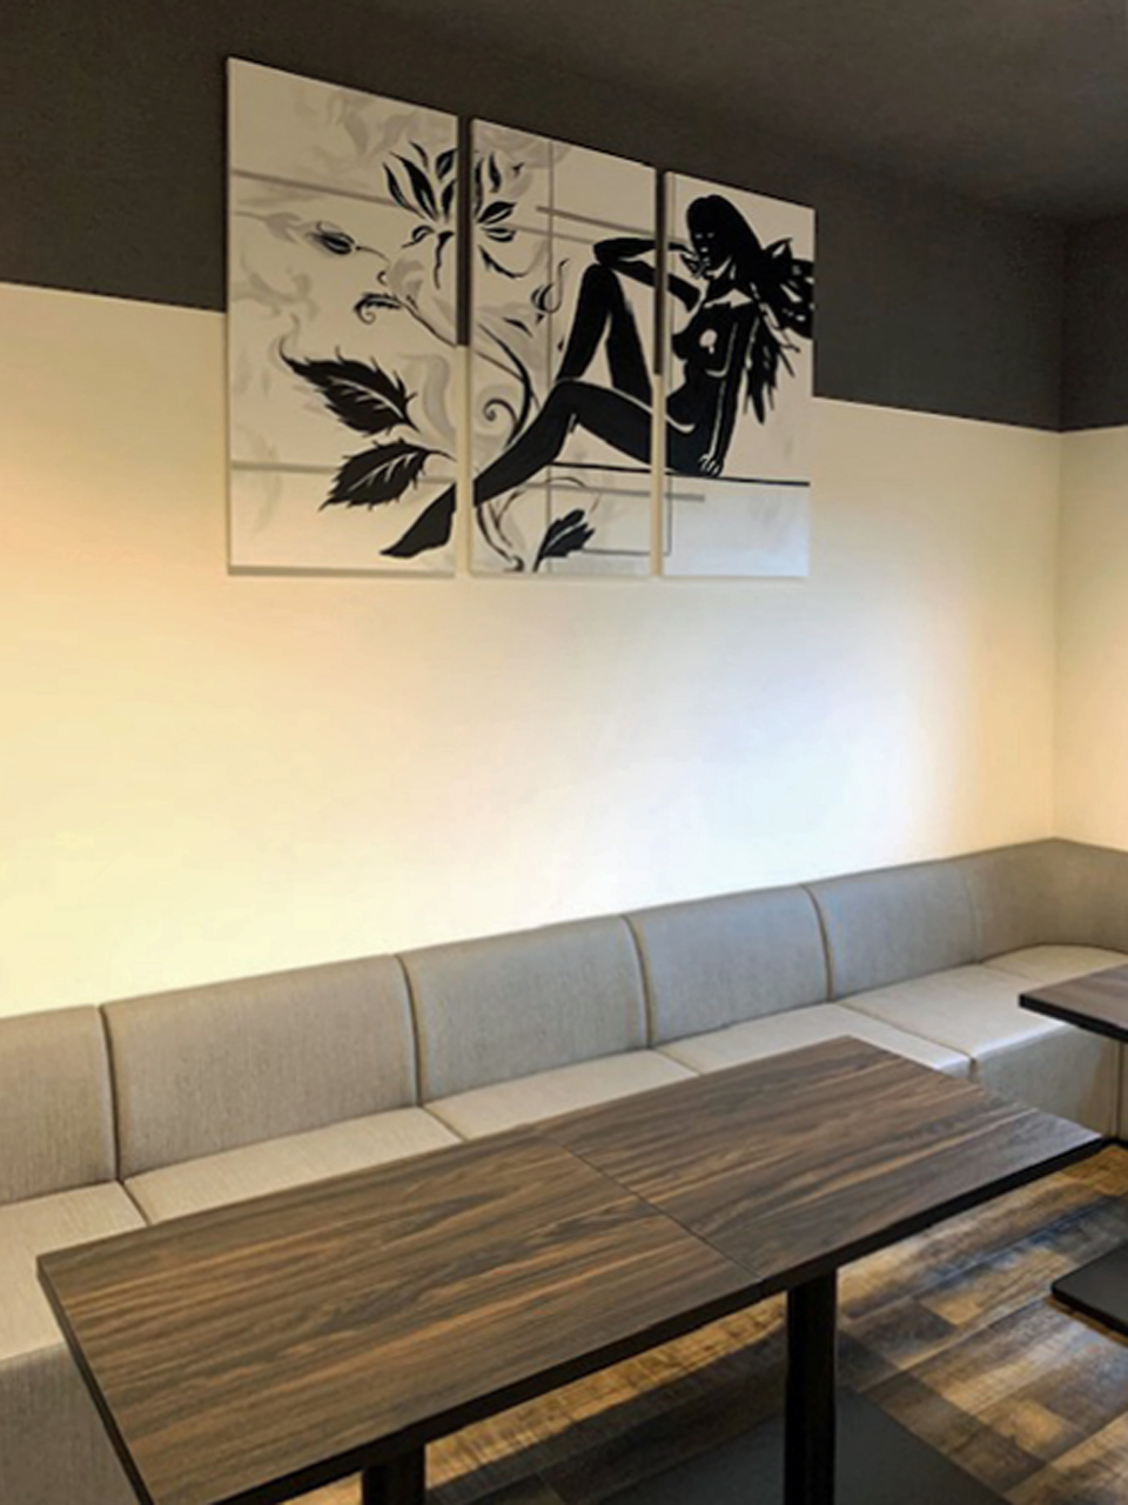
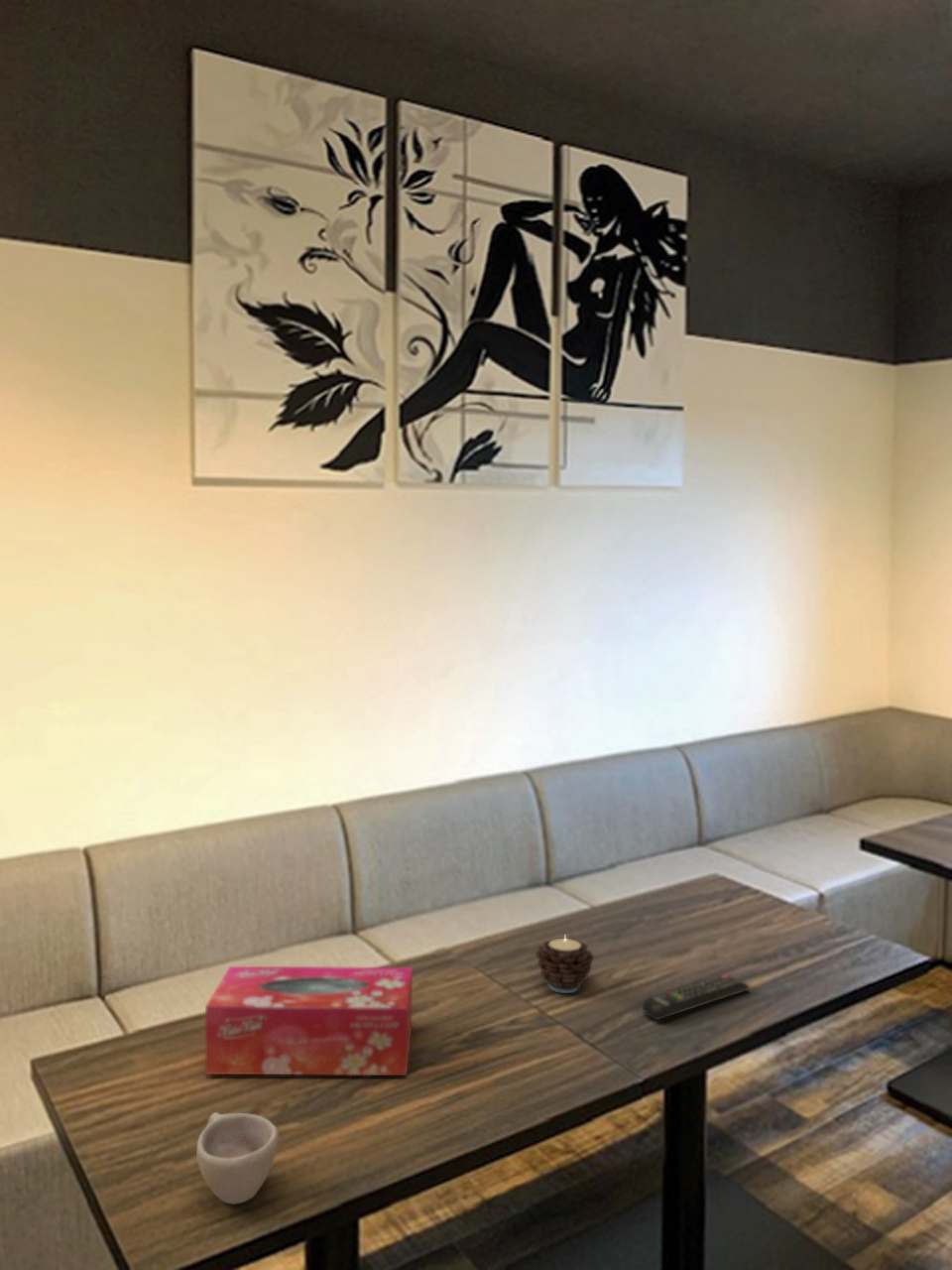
+ cup [195,1111,280,1206]
+ tissue box [204,965,414,1077]
+ candle [535,935,595,994]
+ remote control [642,973,751,1021]
